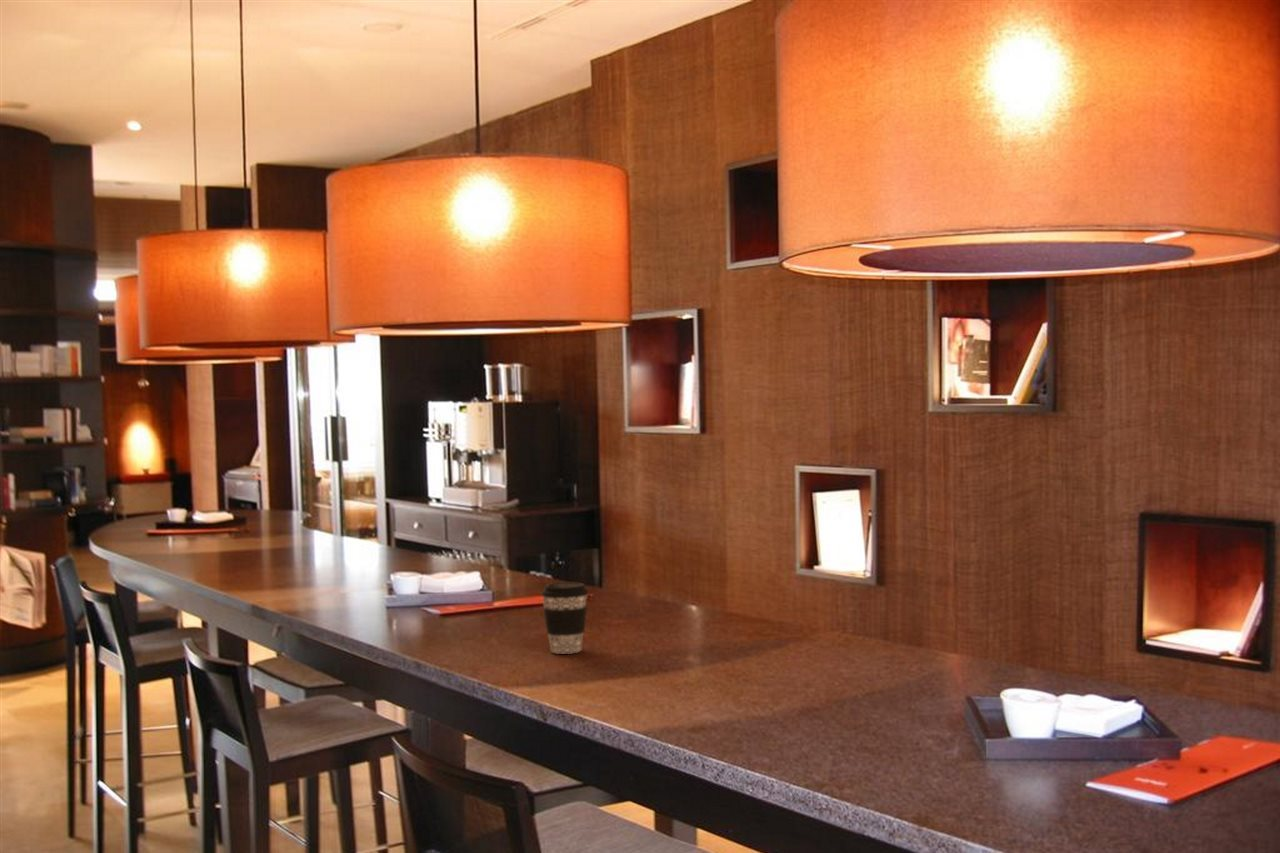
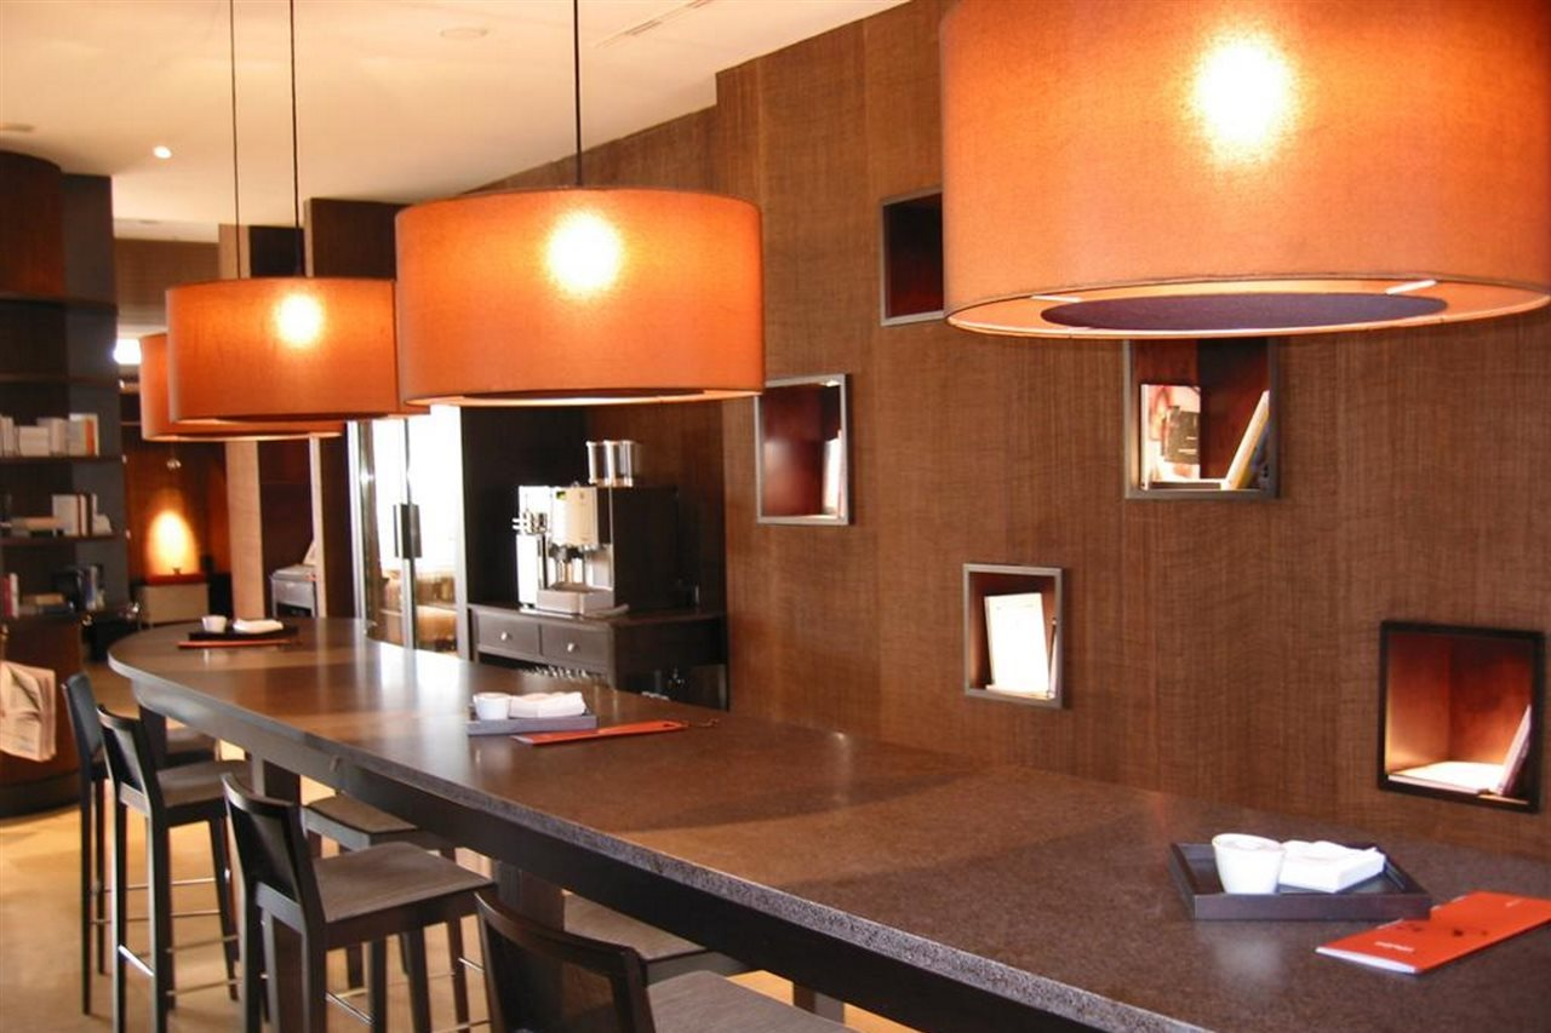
- coffee cup [540,581,589,655]
